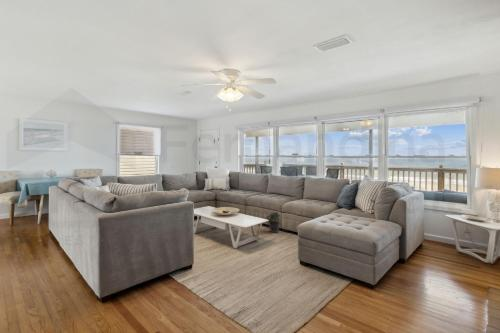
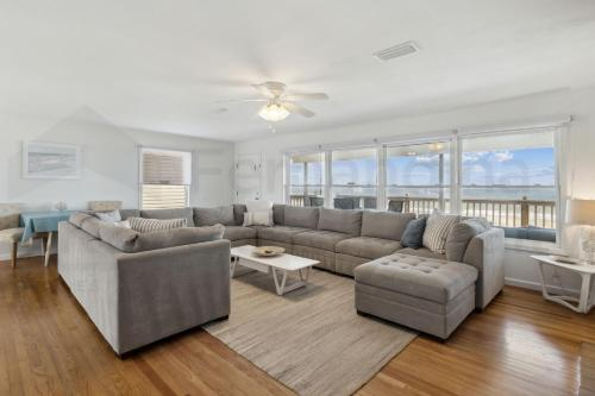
- potted plant [264,211,282,234]
